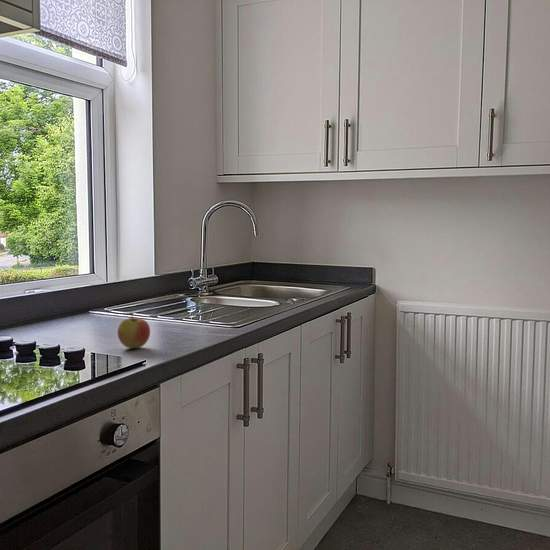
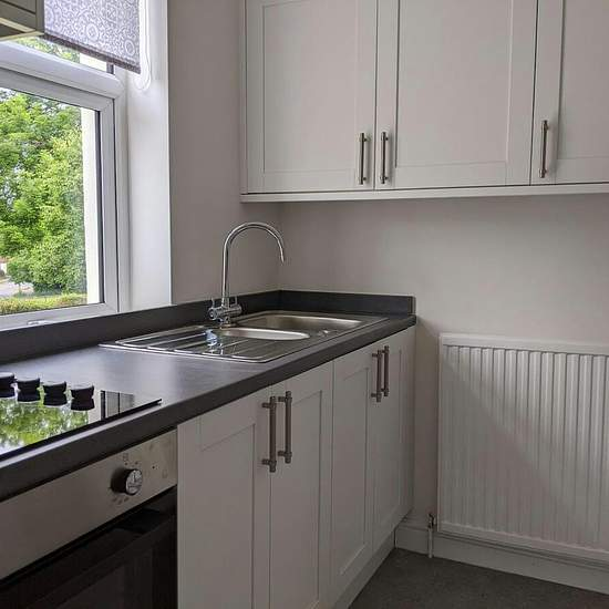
- apple [117,312,151,349]
